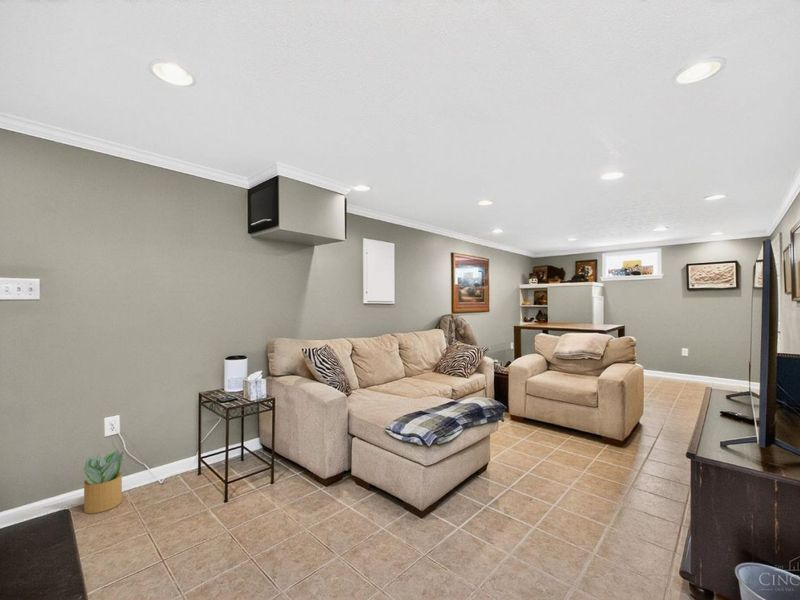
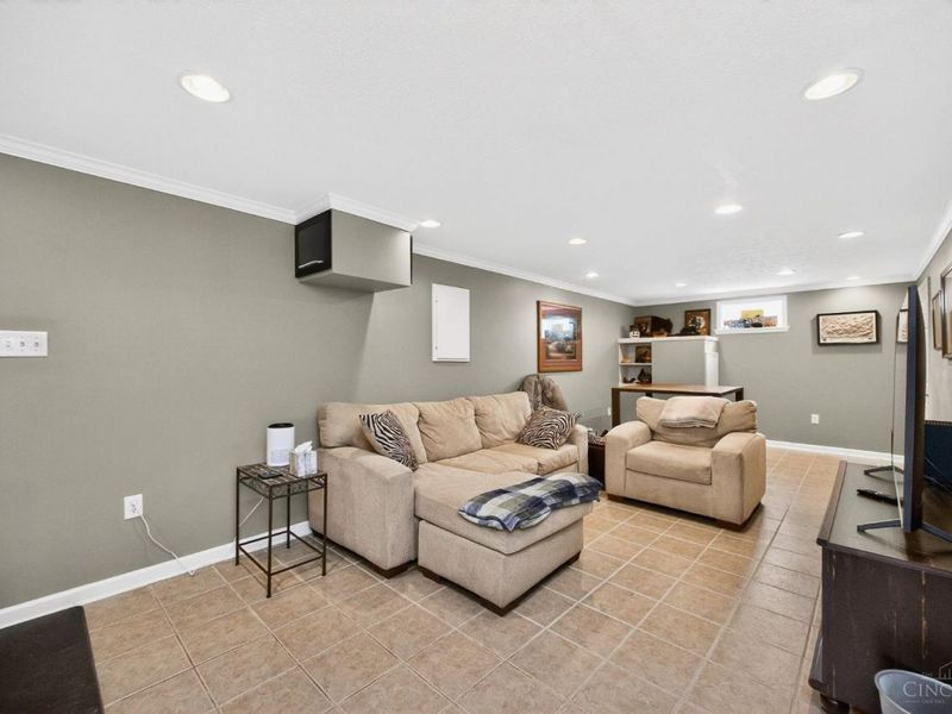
- potted plant [82,450,124,515]
